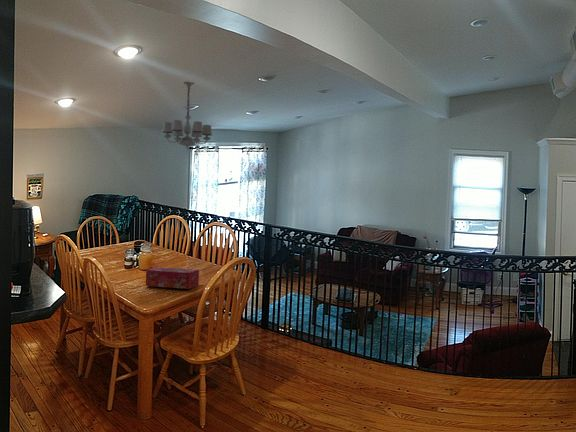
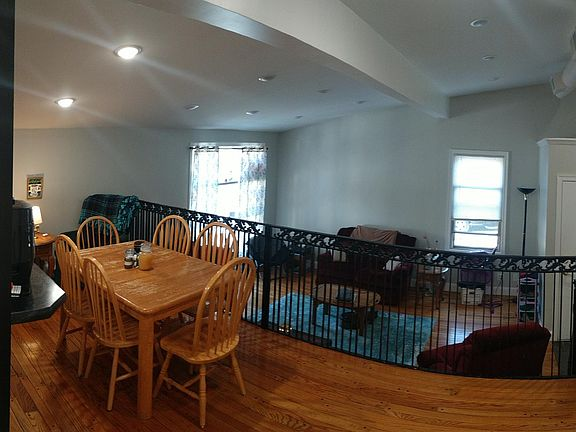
- tissue box [145,266,200,290]
- chandelier [161,81,213,149]
